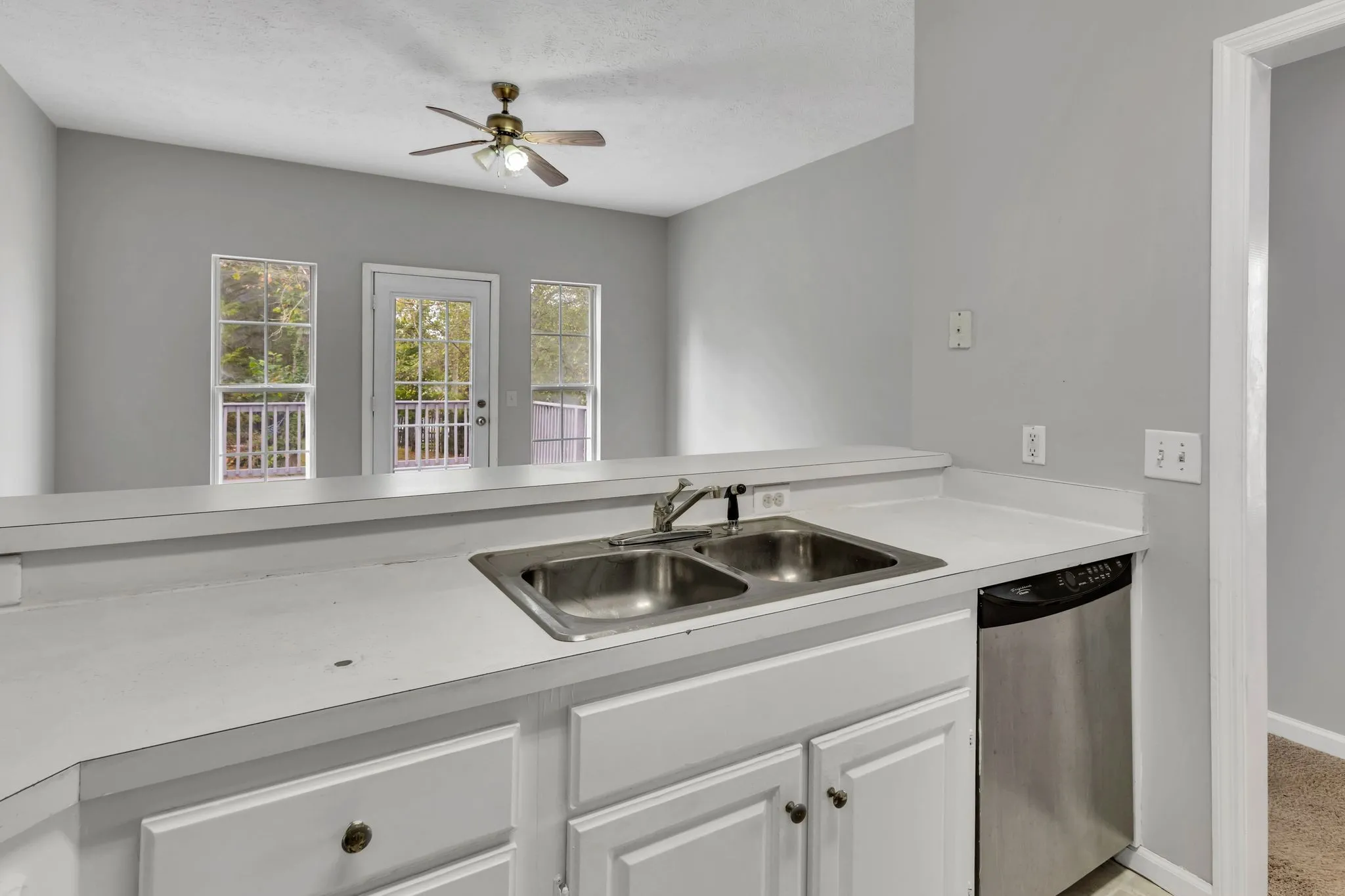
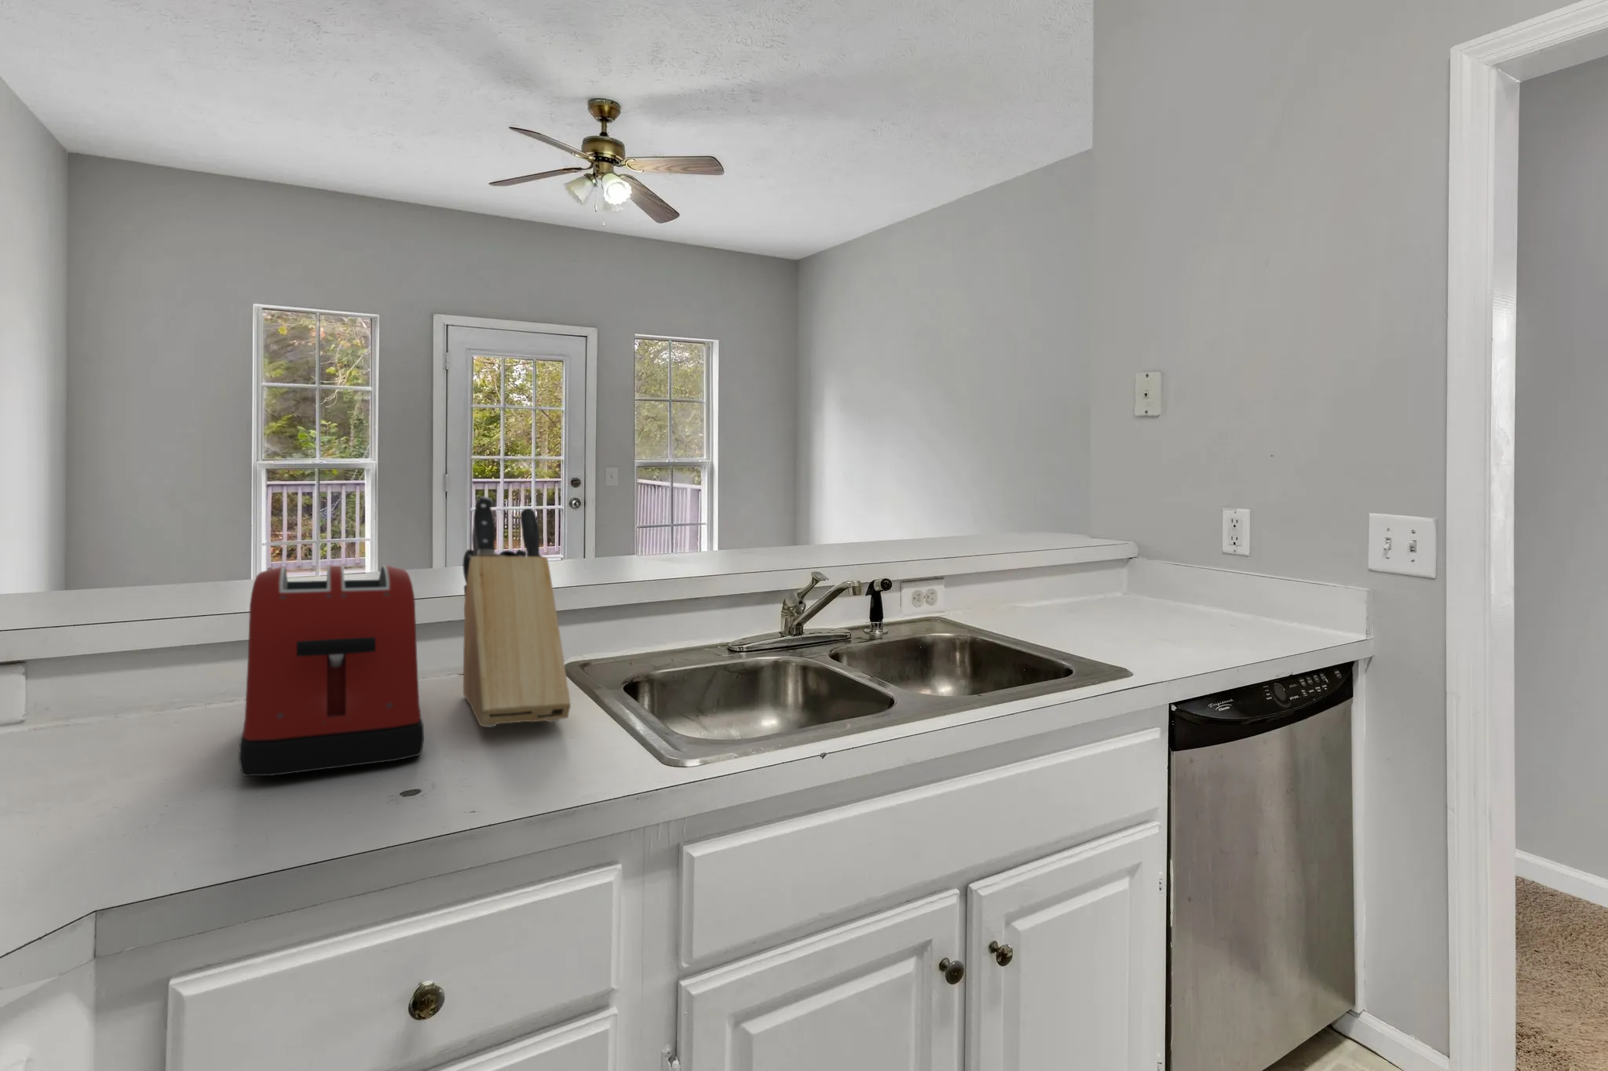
+ toaster [238,564,424,778]
+ knife block [461,496,571,728]
